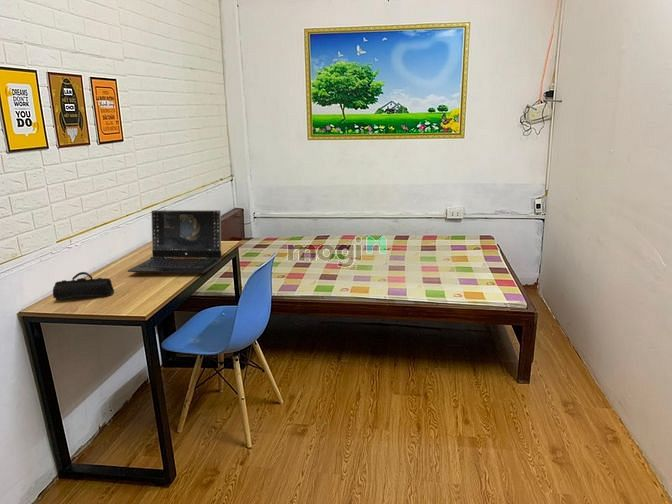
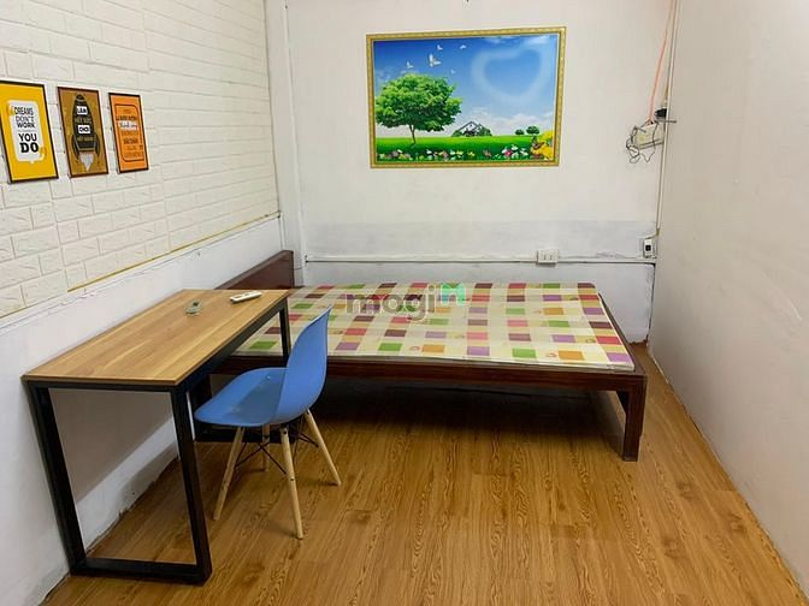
- pencil case [52,271,115,301]
- laptop [127,209,222,274]
